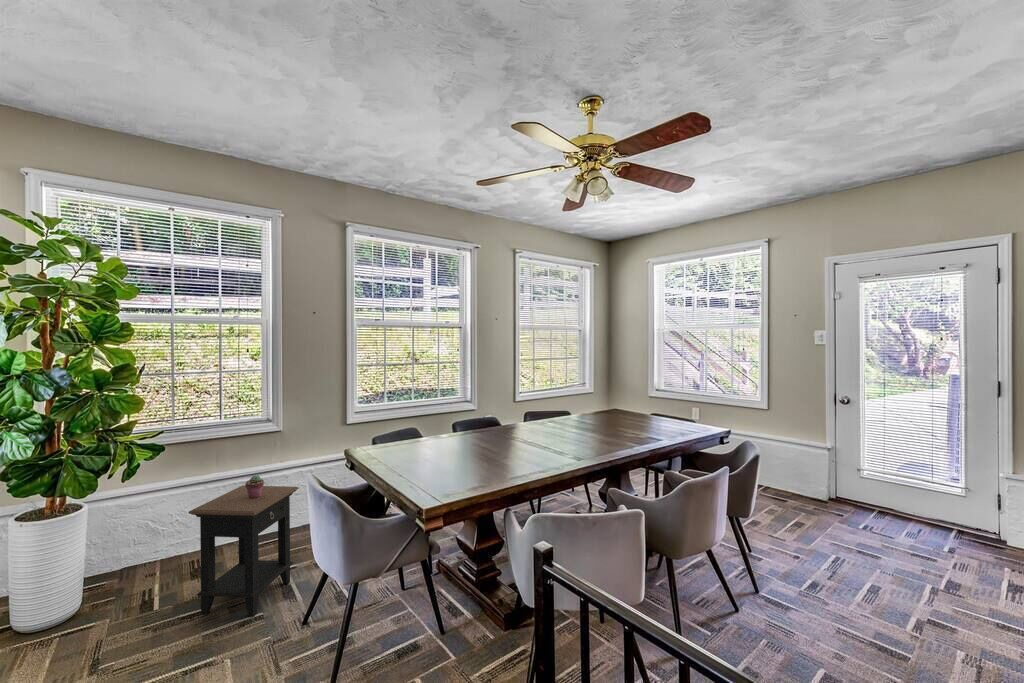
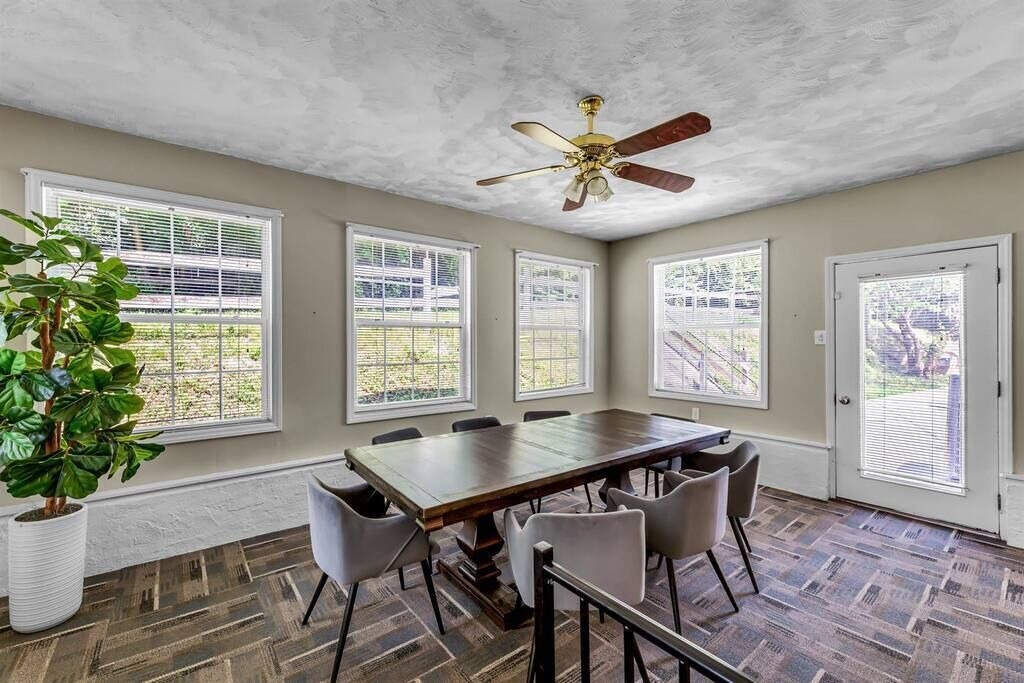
- side table [187,484,299,618]
- potted succulent [244,474,265,499]
